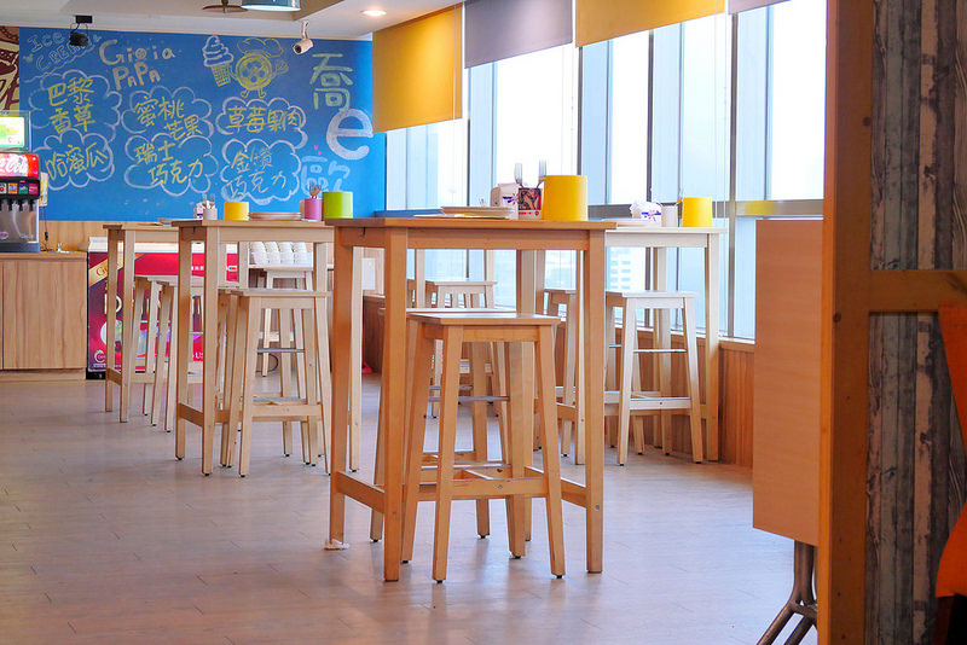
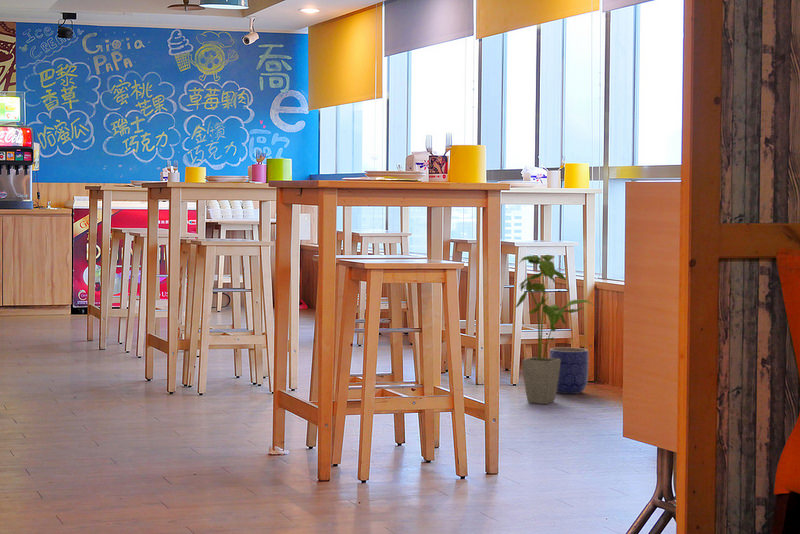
+ house plant [514,254,597,405]
+ planter [549,346,590,395]
